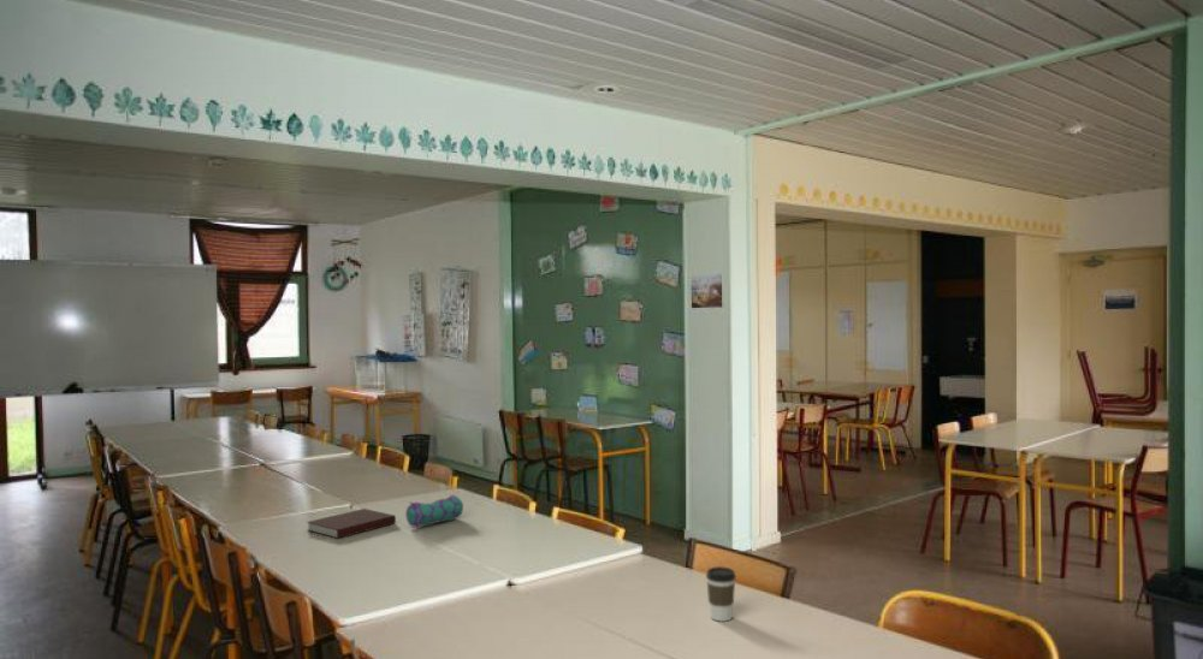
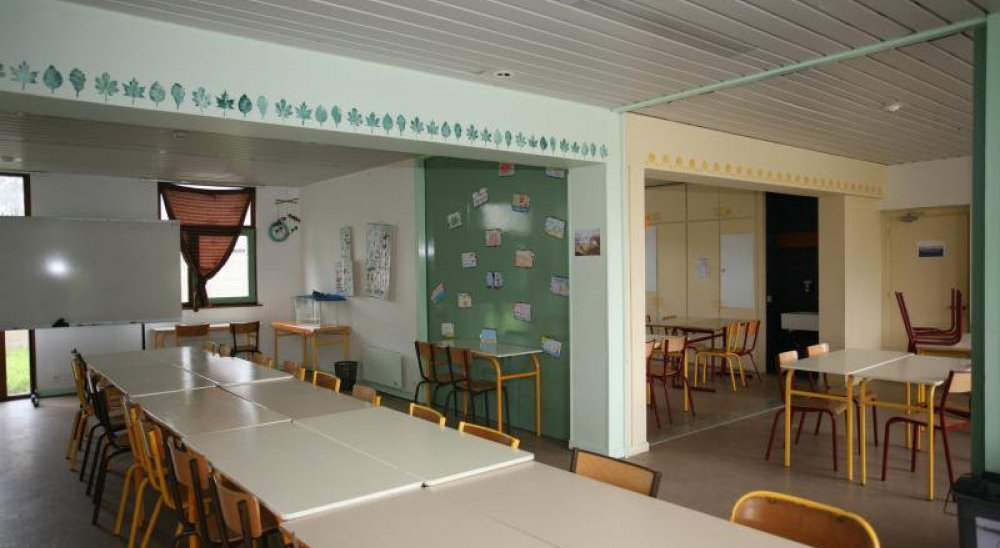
- coffee cup [705,565,737,623]
- pencil case [404,493,464,529]
- notebook [306,507,397,540]
